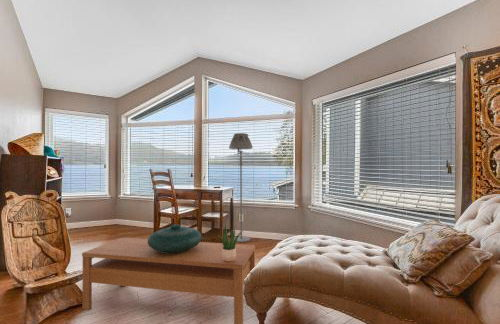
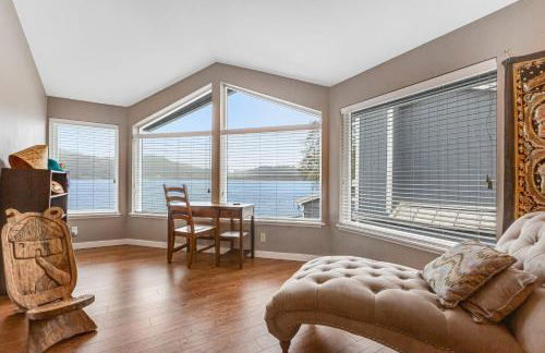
- floor lamp [228,132,254,243]
- potted plant [217,221,243,261]
- decorative bowl [147,223,203,254]
- coffee table [81,236,256,324]
